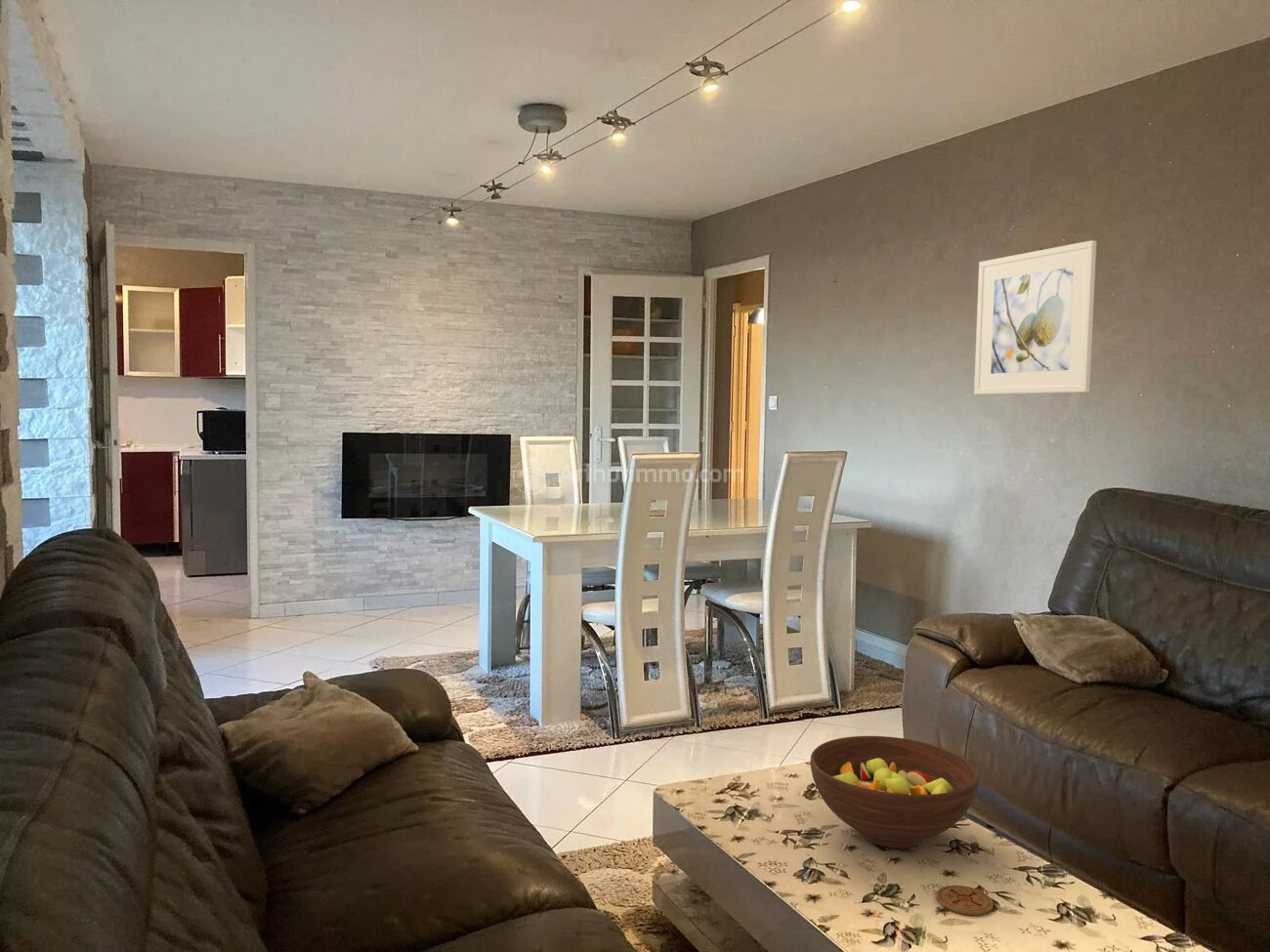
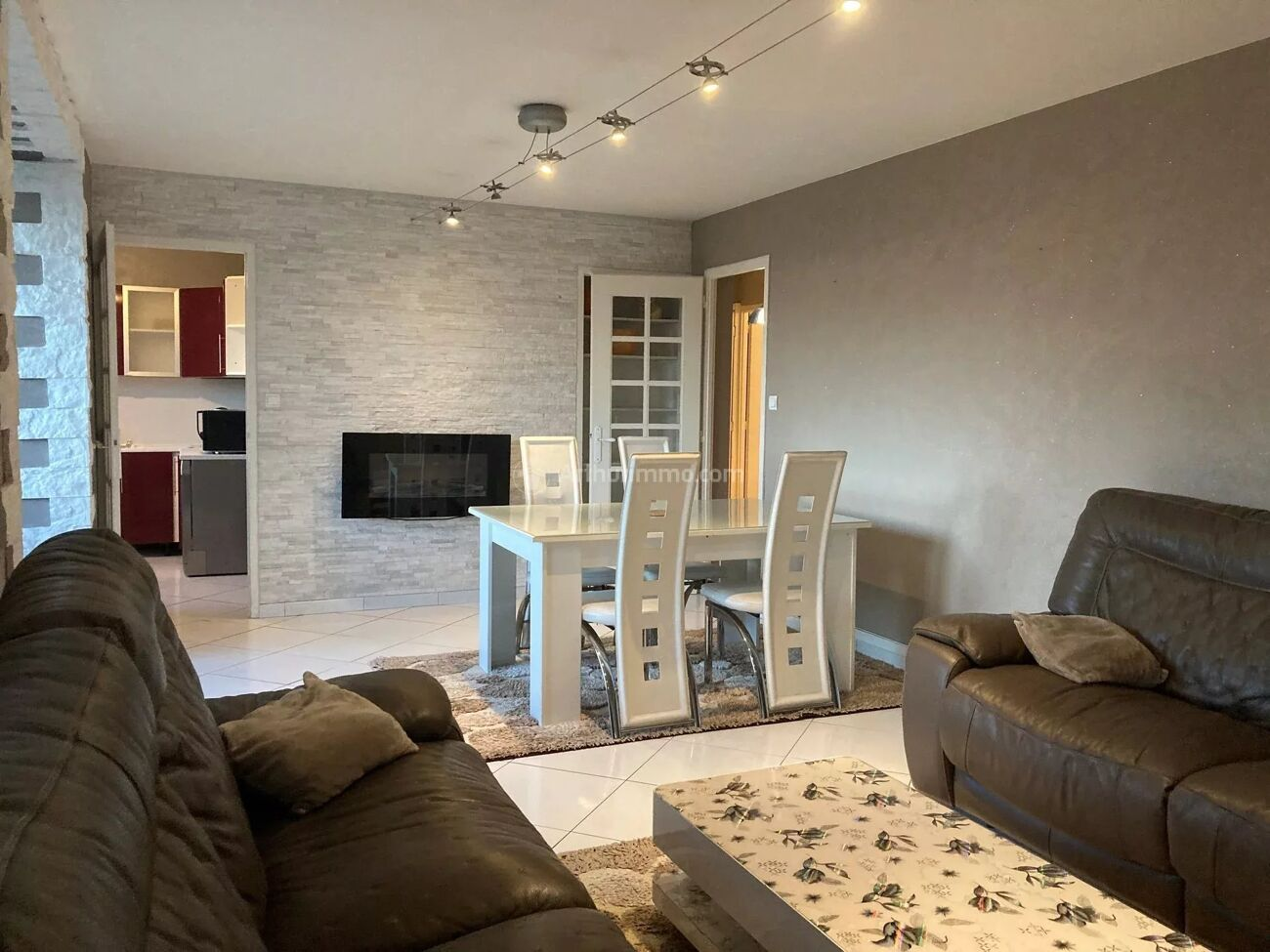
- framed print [973,239,1097,395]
- fruit bowl [809,735,980,849]
- coaster [936,885,995,916]
